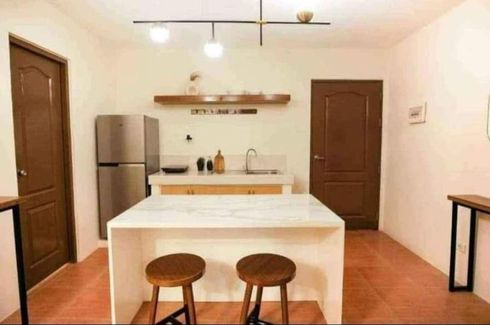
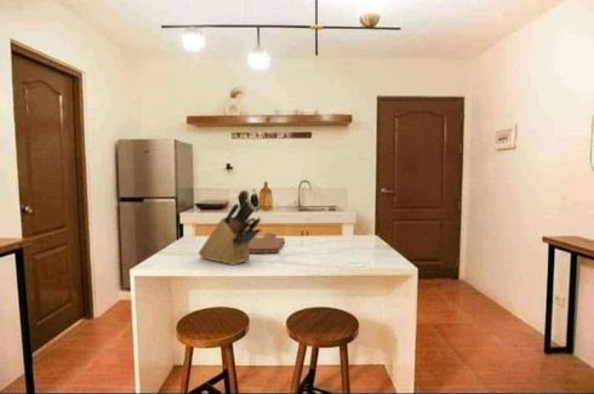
+ knife block [198,198,262,267]
+ cutting board [250,232,286,255]
